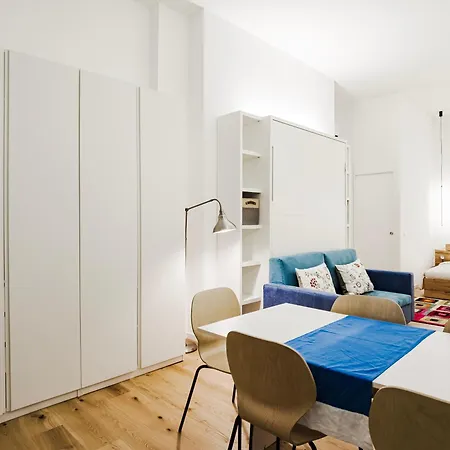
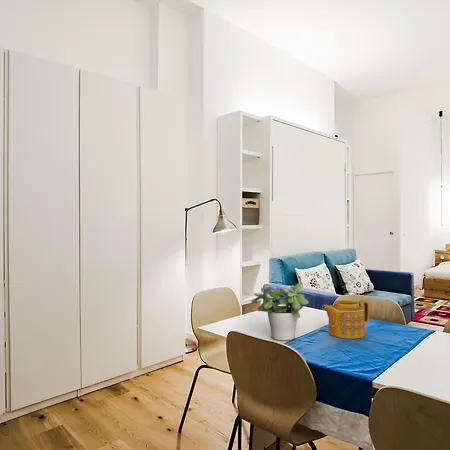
+ potted plant [251,283,309,342]
+ teapot [321,299,370,340]
